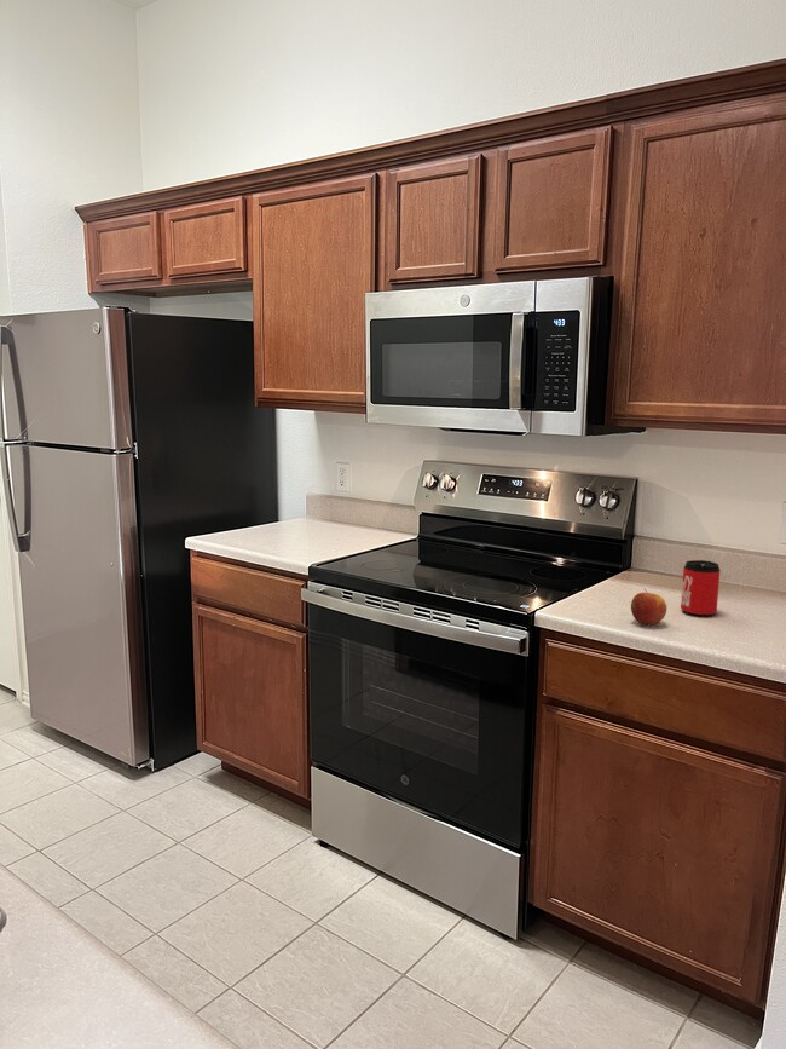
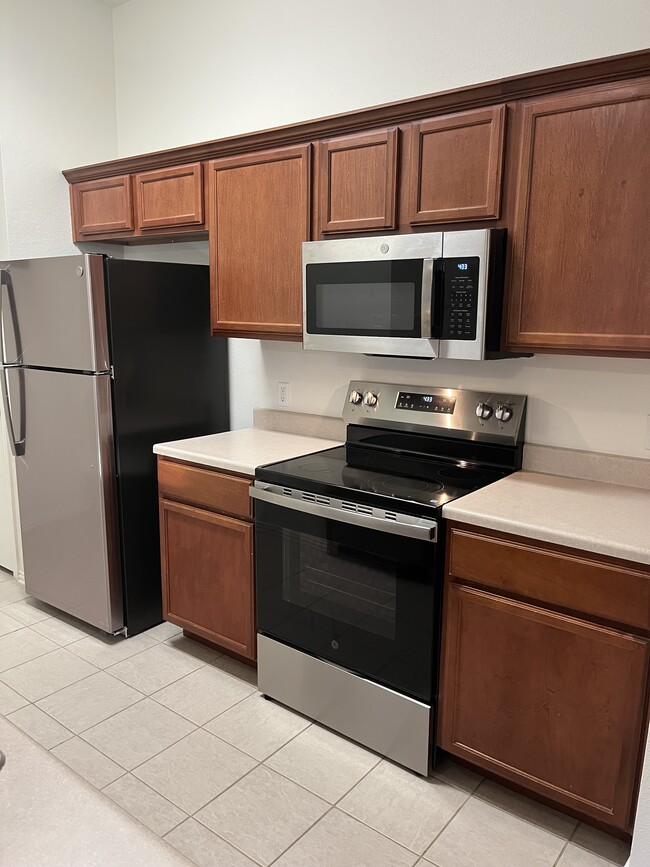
- can [680,559,722,617]
- apple [630,588,667,627]
